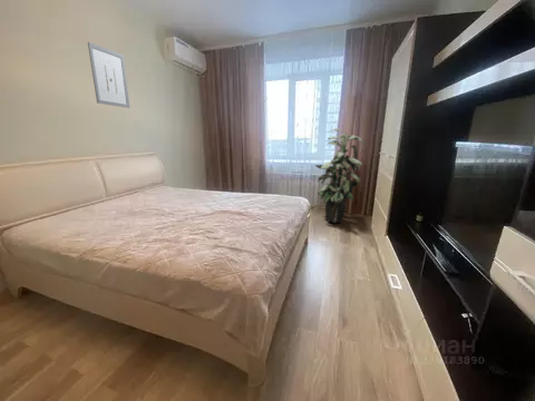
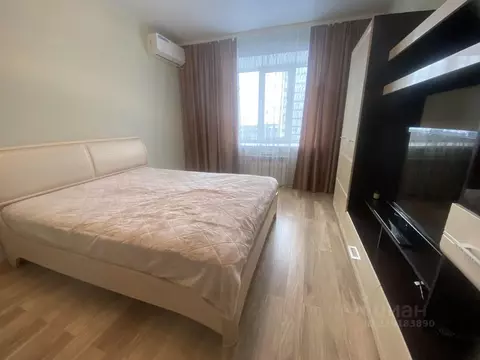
- wall art [87,41,132,109]
- indoor plant [313,127,367,224]
